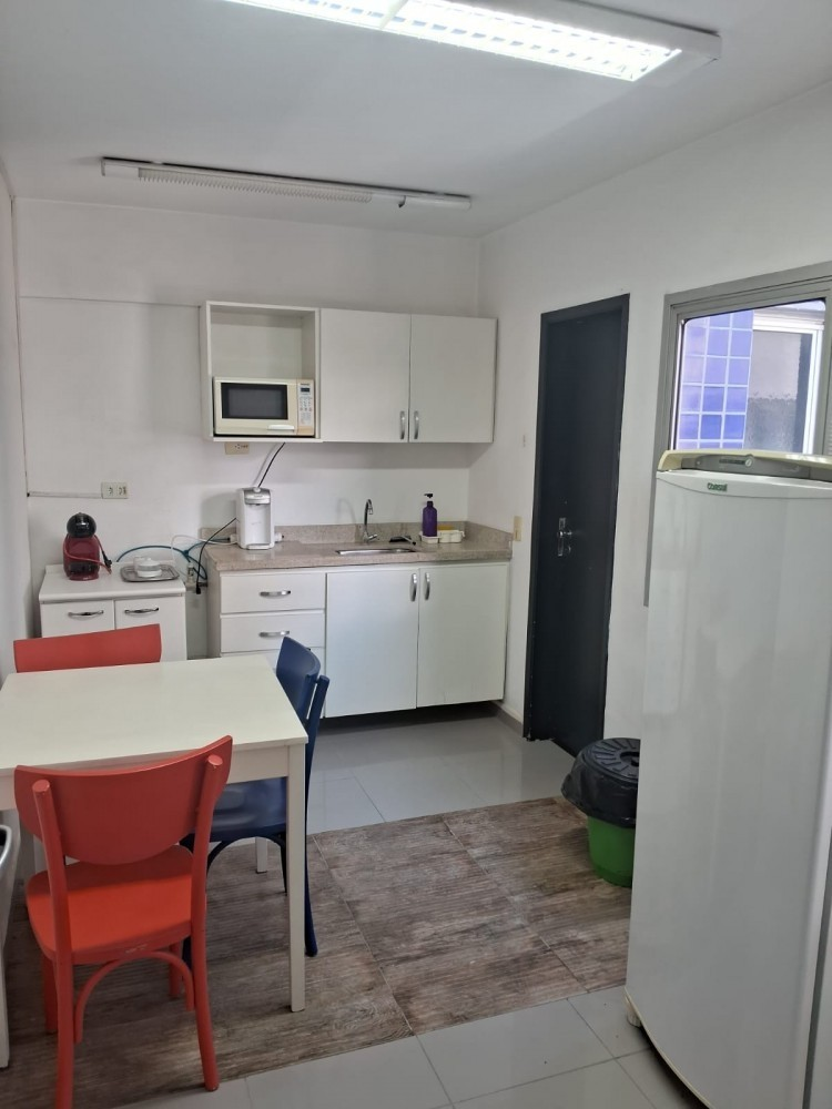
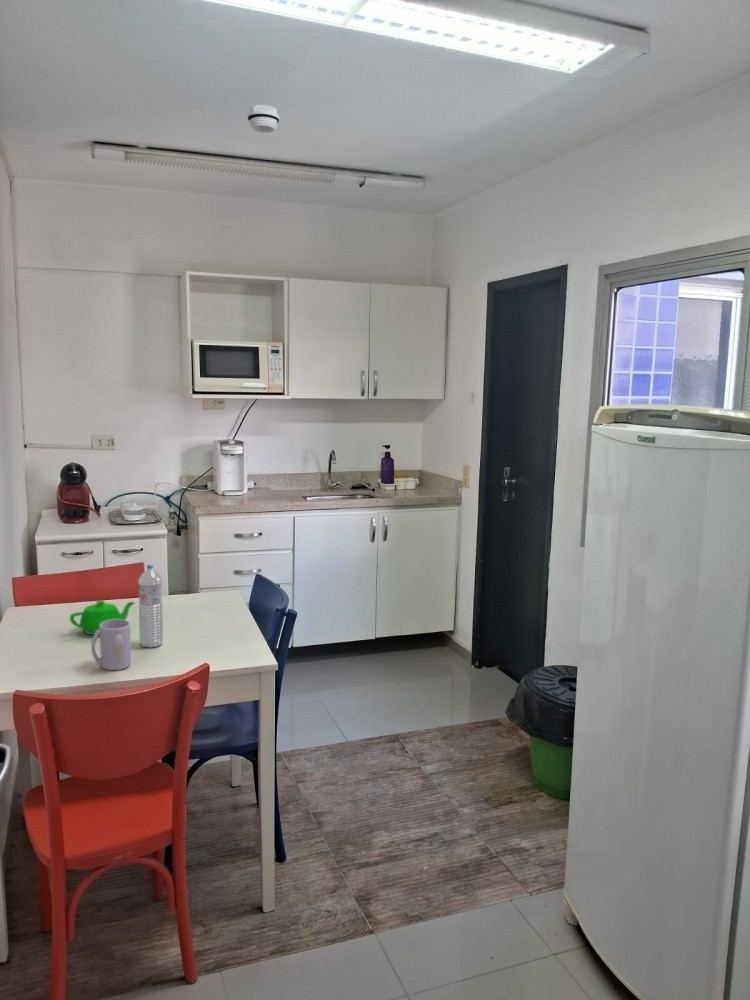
+ smoke detector [247,104,280,134]
+ teapot [69,600,135,636]
+ water bottle [137,564,164,648]
+ mug [90,619,132,671]
